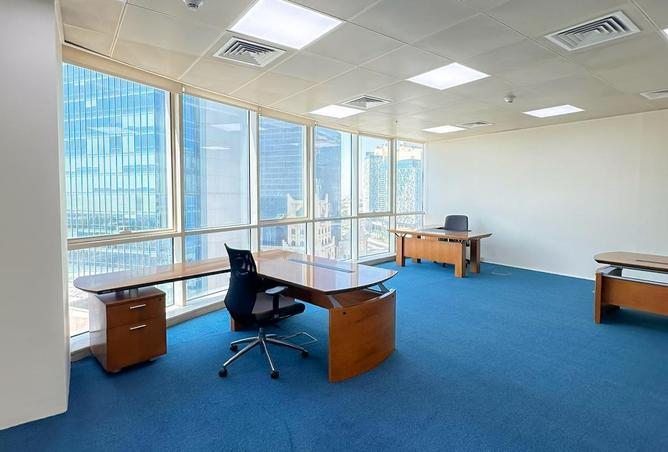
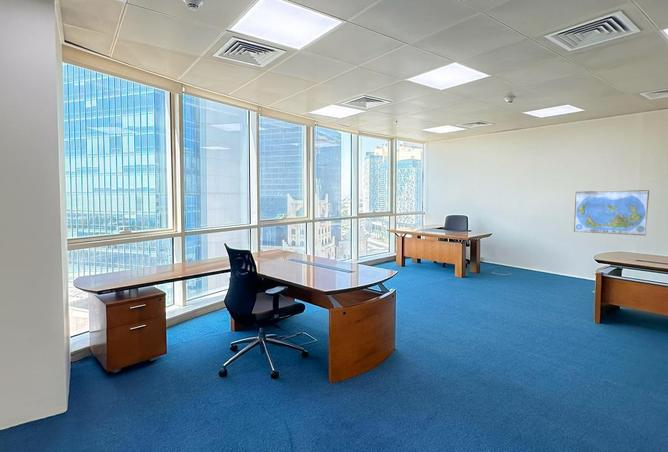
+ world map [573,189,650,237]
